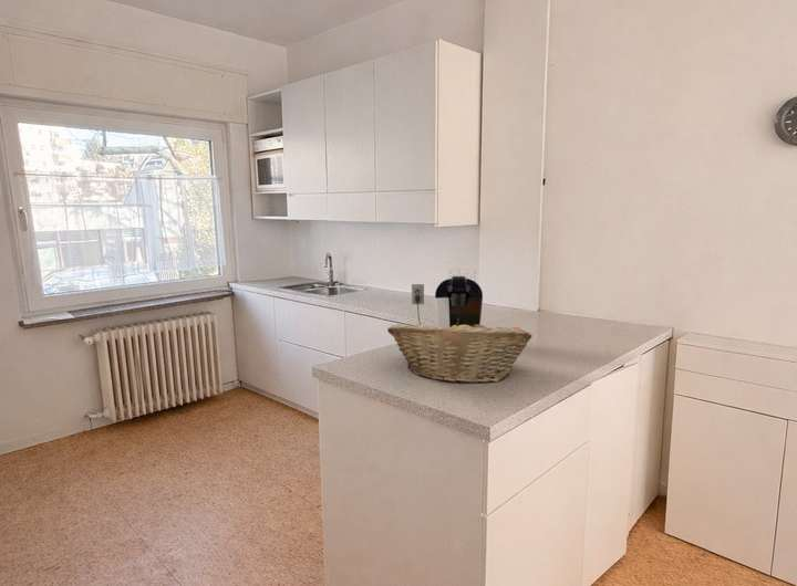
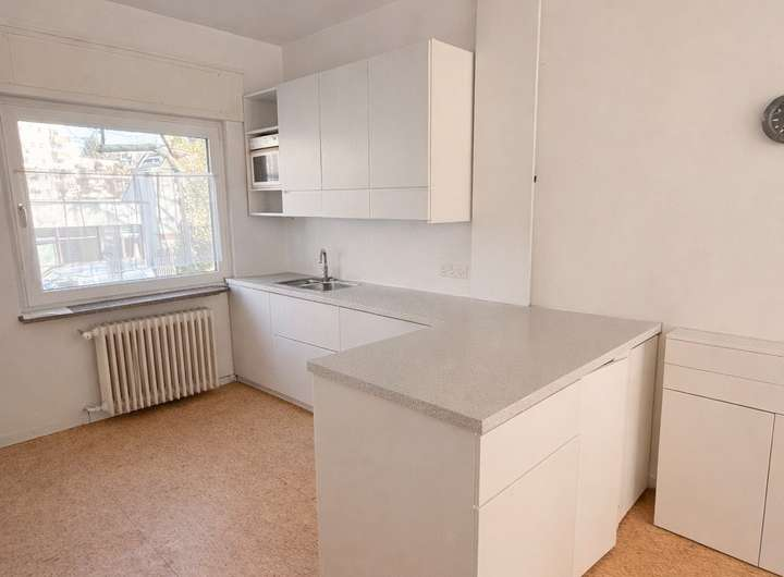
- fruit basket [386,317,534,385]
- coffee maker [411,274,484,327]
